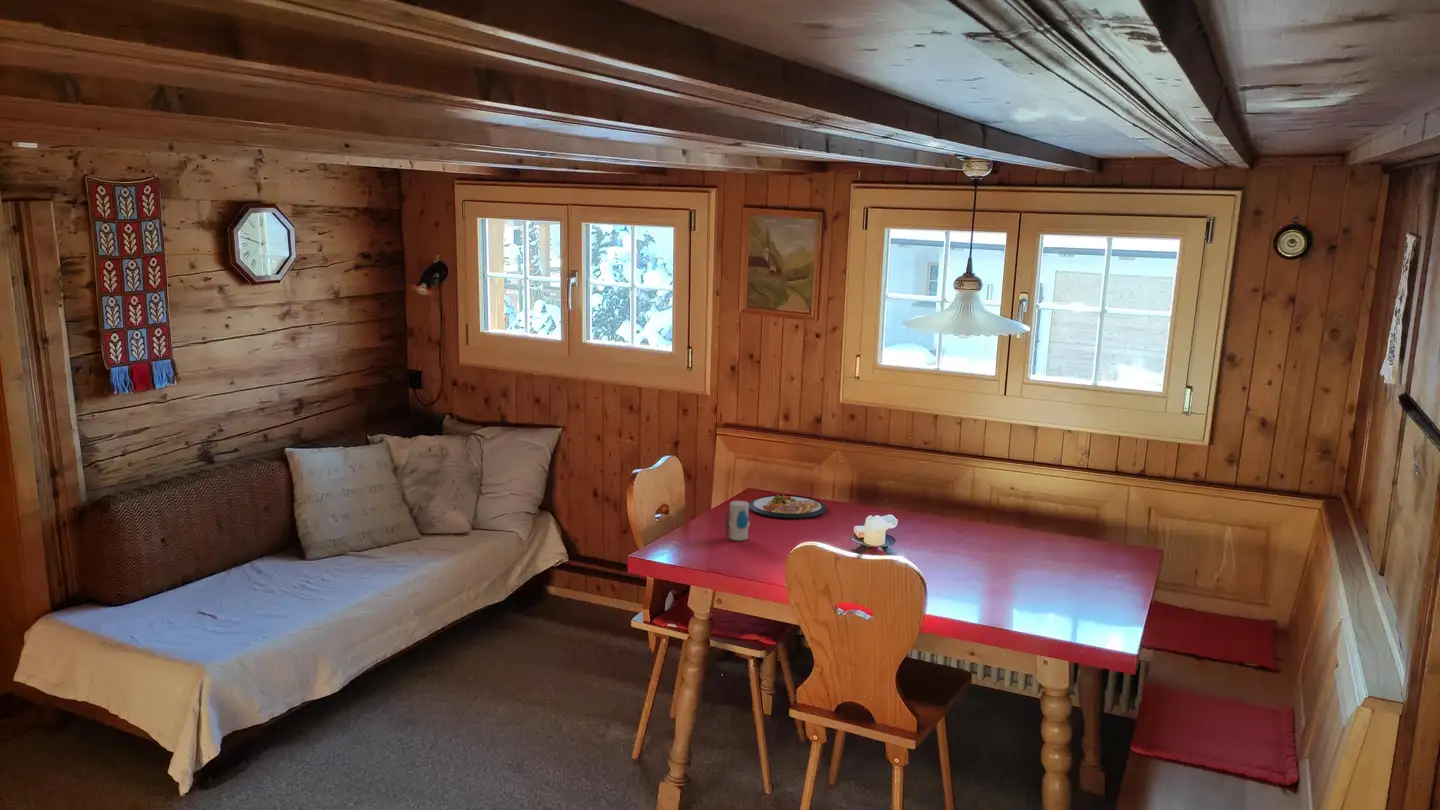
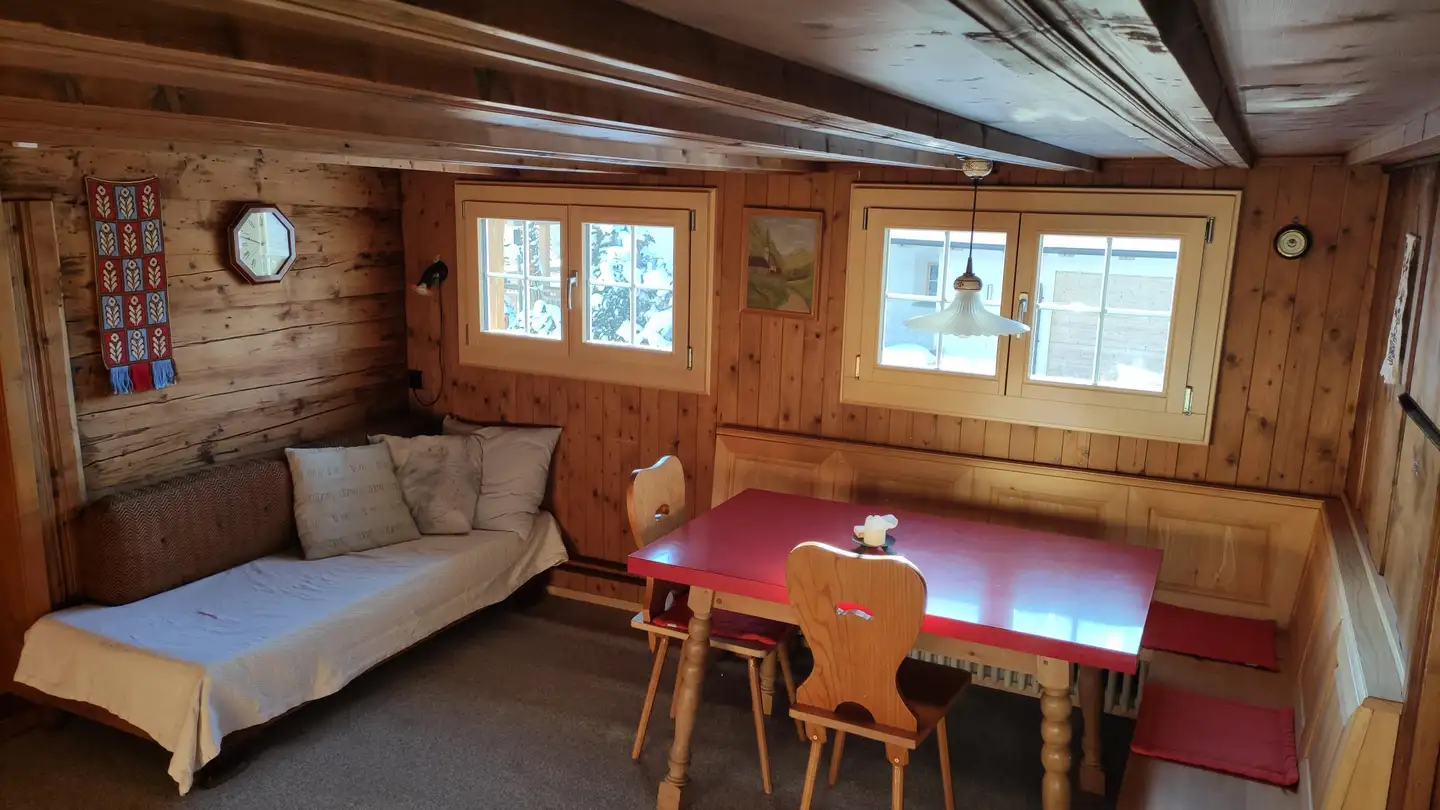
- dish [748,494,828,520]
- toy [724,500,751,542]
